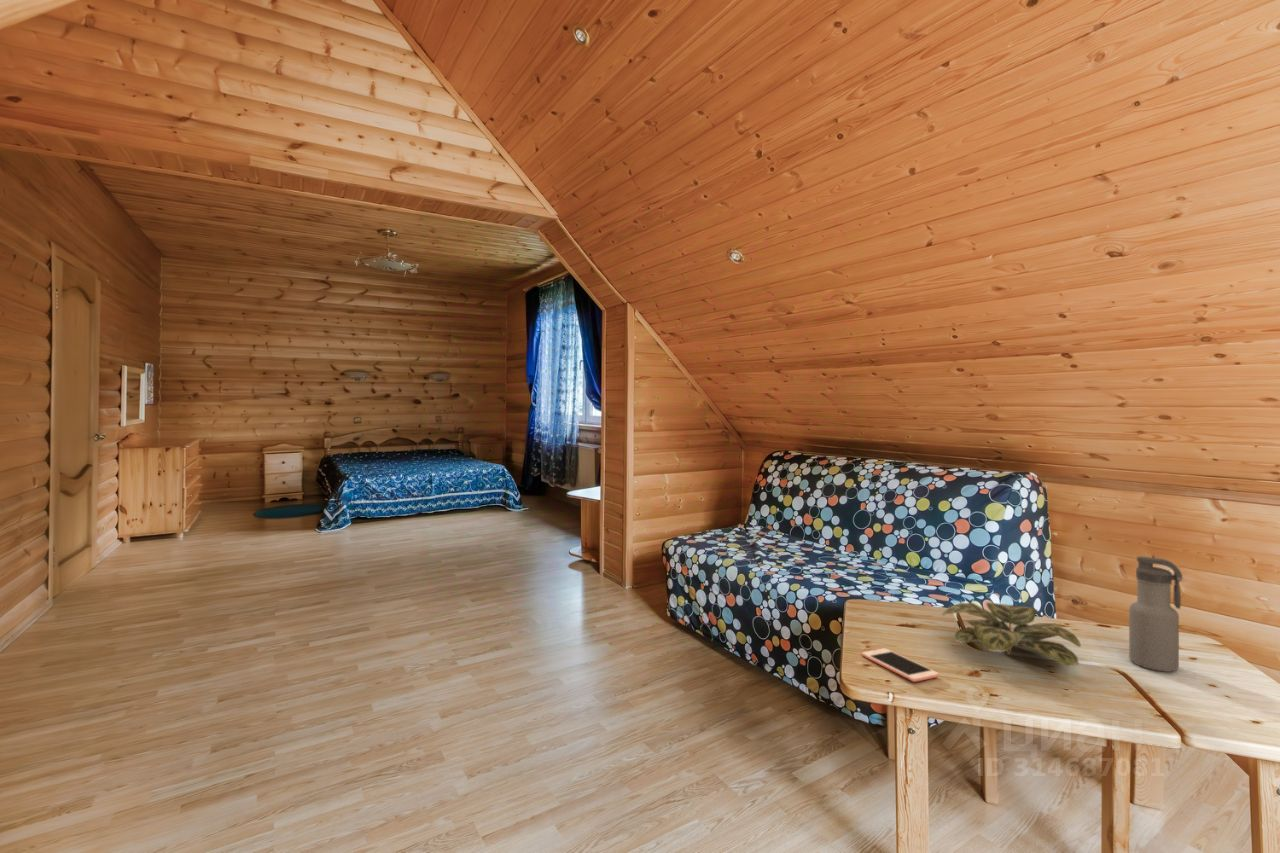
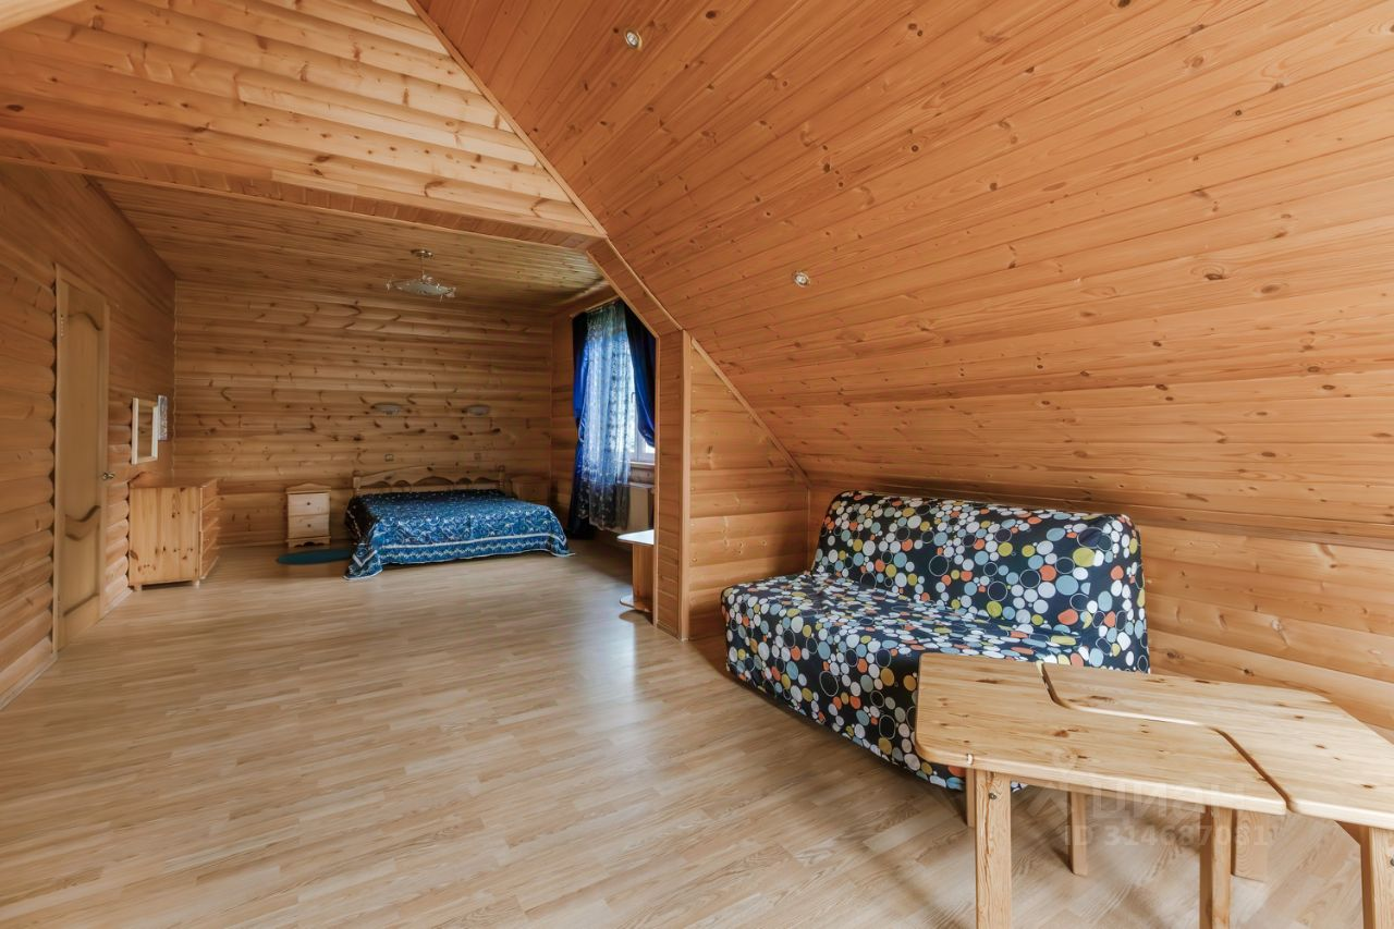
- water bottle [1128,555,1183,673]
- plant [940,601,1082,667]
- cell phone [861,647,940,683]
